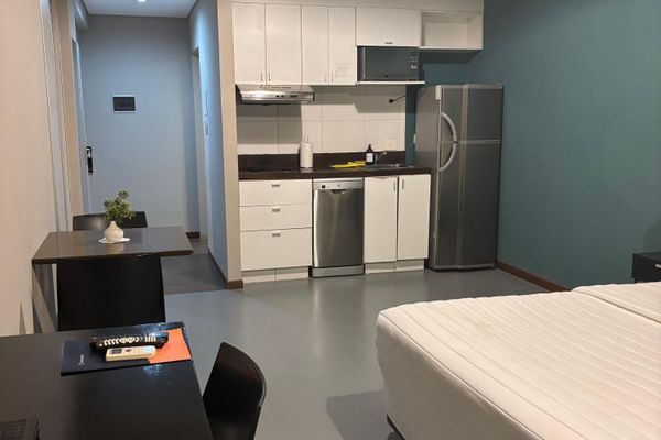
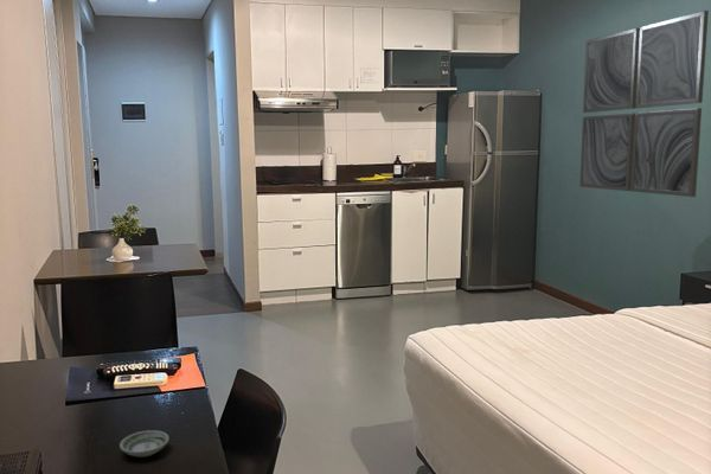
+ saucer [118,429,171,459]
+ wall art [578,9,710,198]
